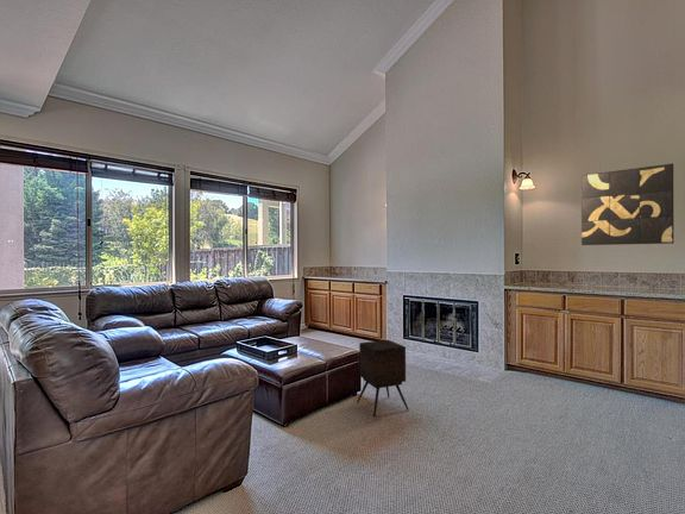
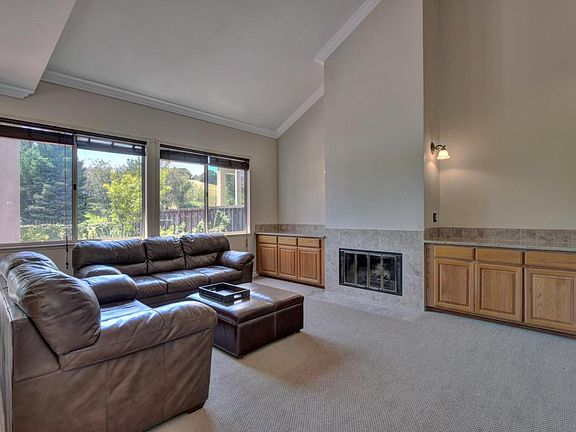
- side table [356,339,409,418]
- wall art [580,163,674,246]
